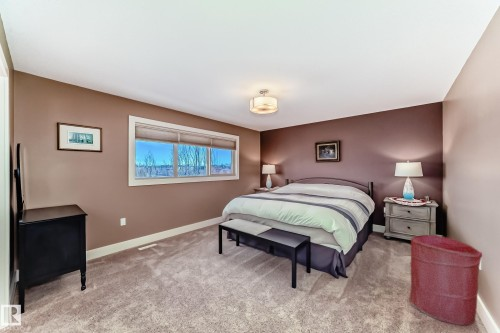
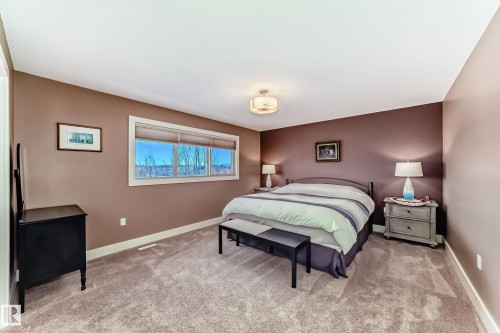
- laundry hamper [409,234,483,326]
